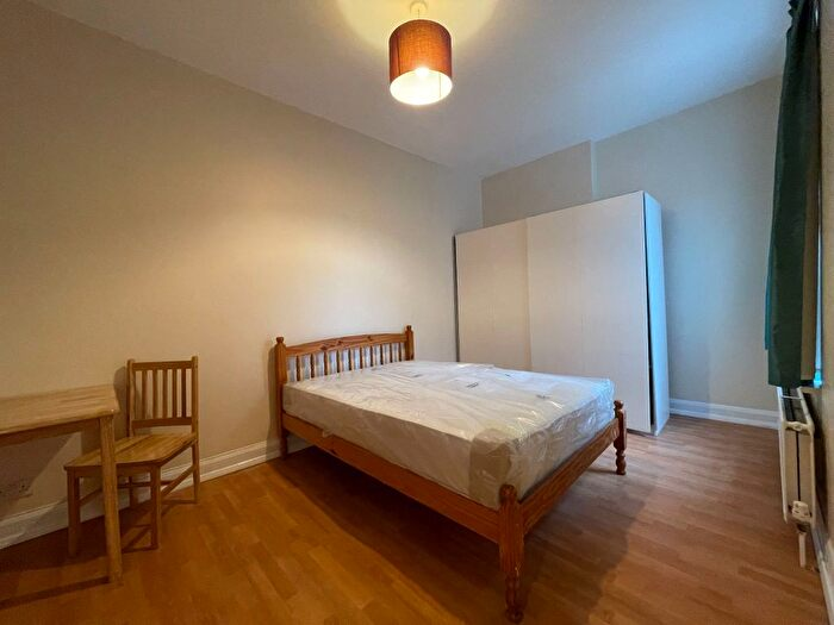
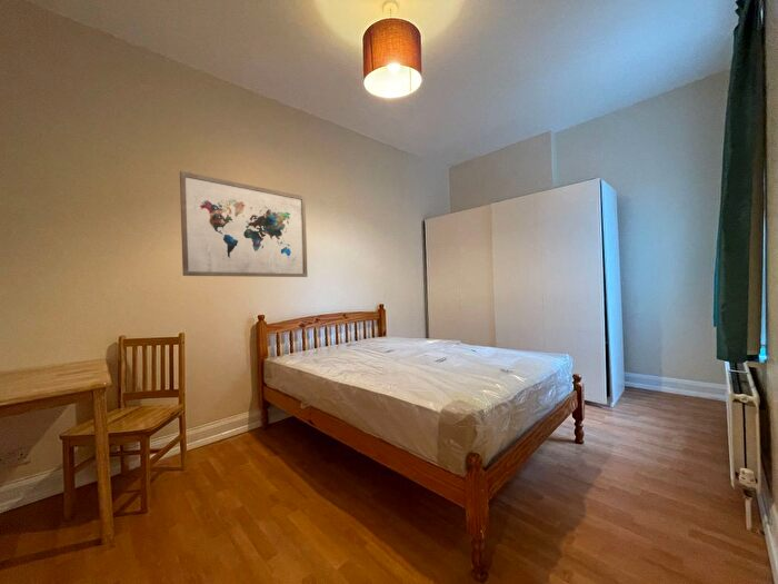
+ wall art [179,170,309,278]
